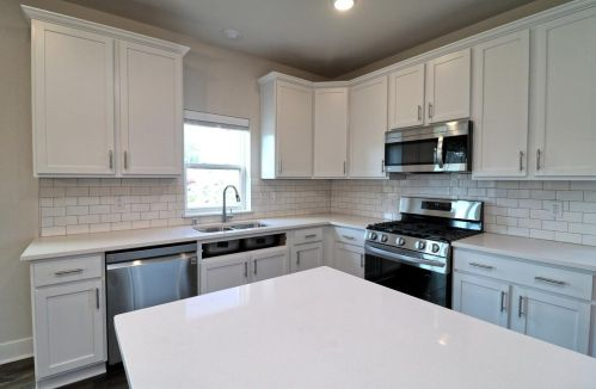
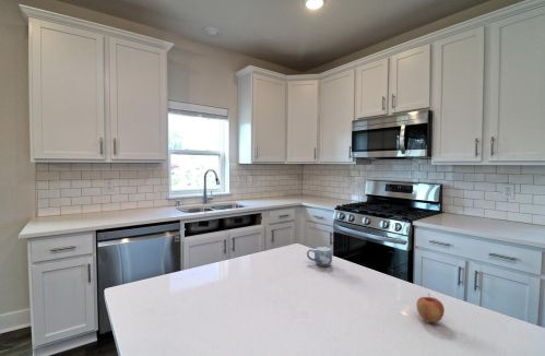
+ apple [415,292,446,323]
+ mug [306,246,334,268]
